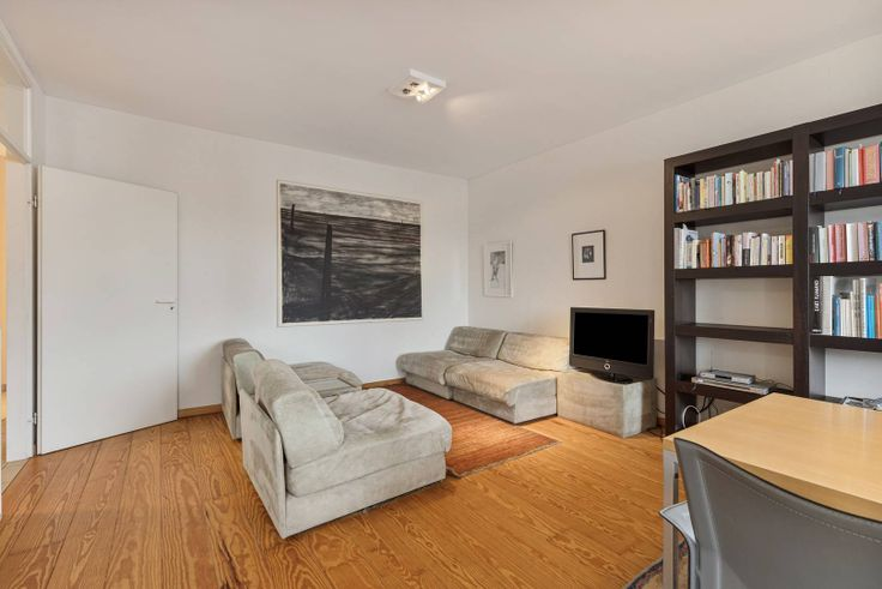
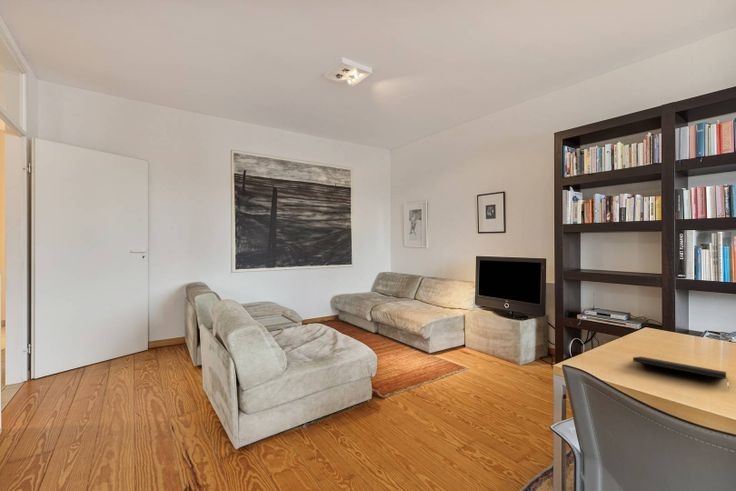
+ notepad [632,355,730,390]
